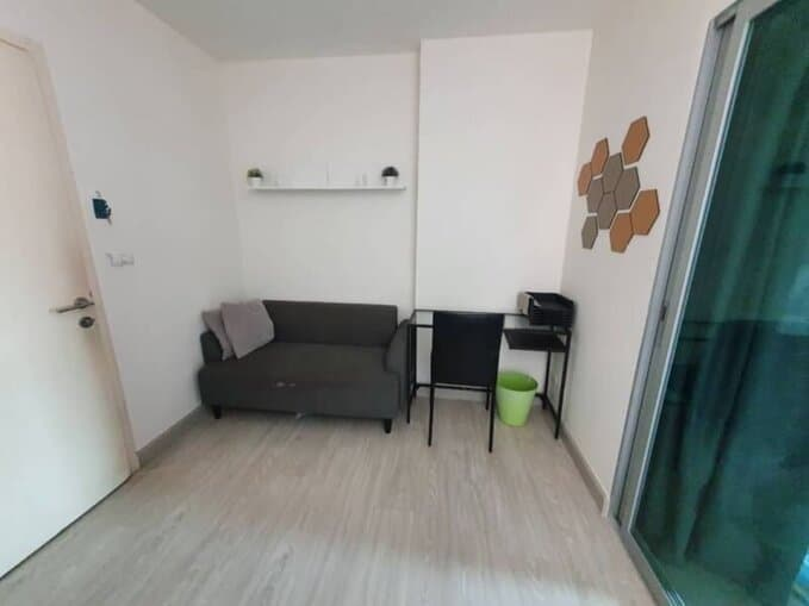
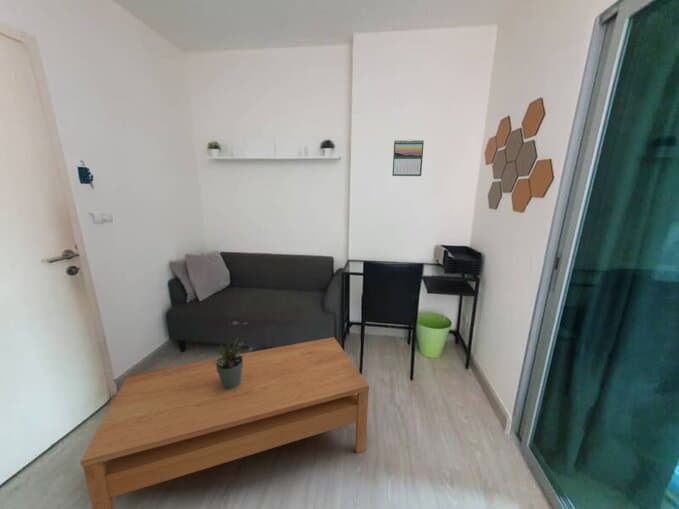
+ calendar [391,138,425,177]
+ coffee table [79,336,370,509]
+ potted plant [214,337,245,390]
